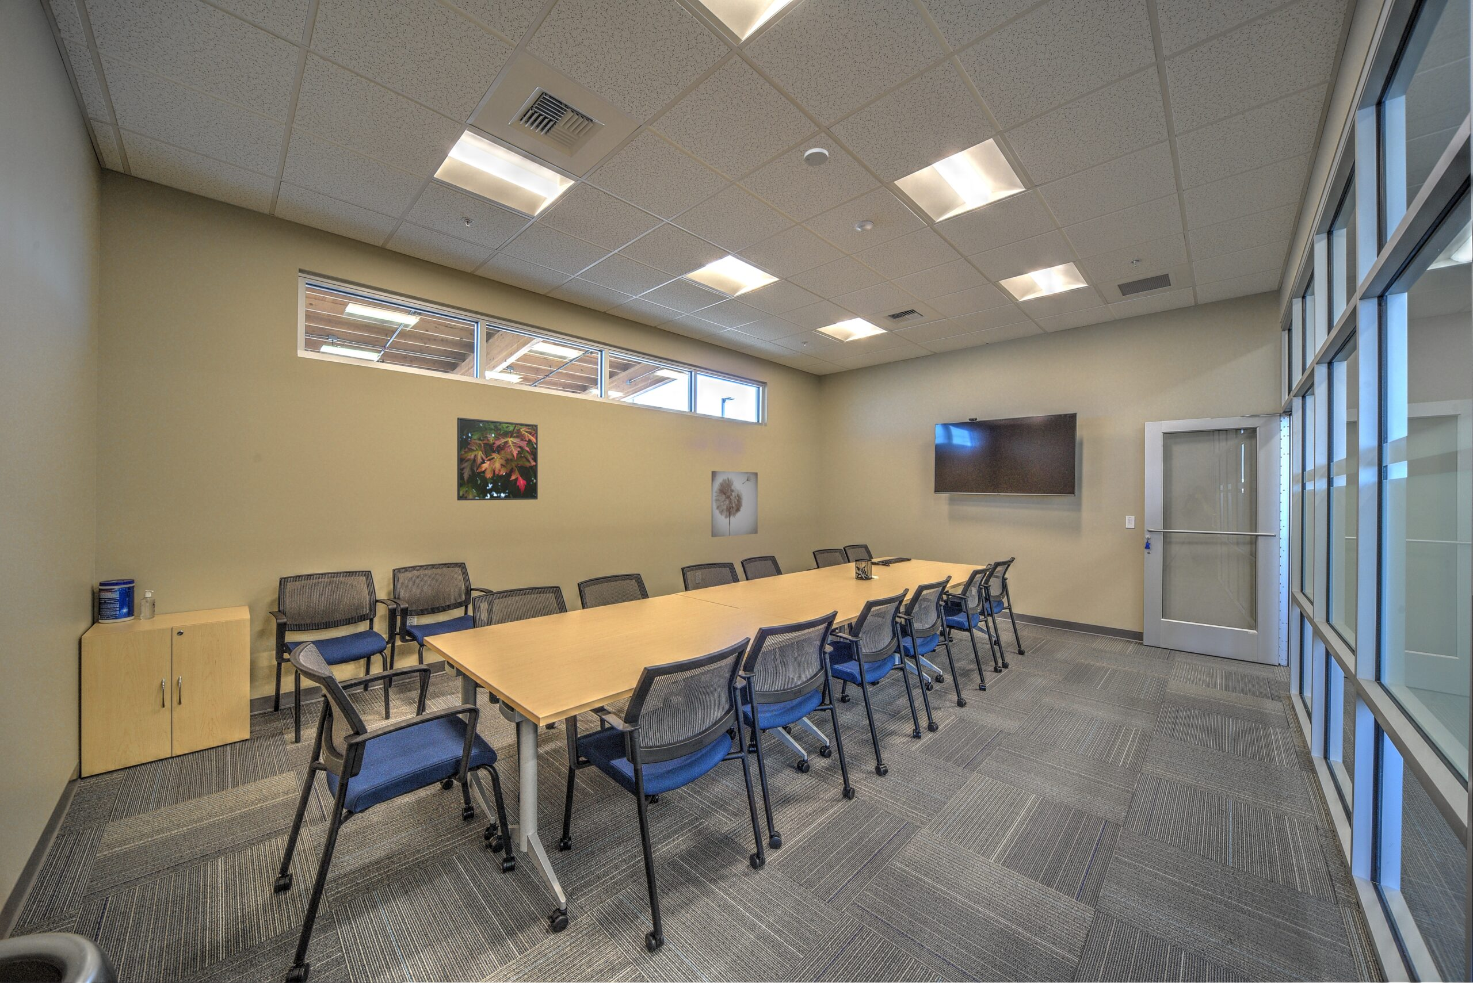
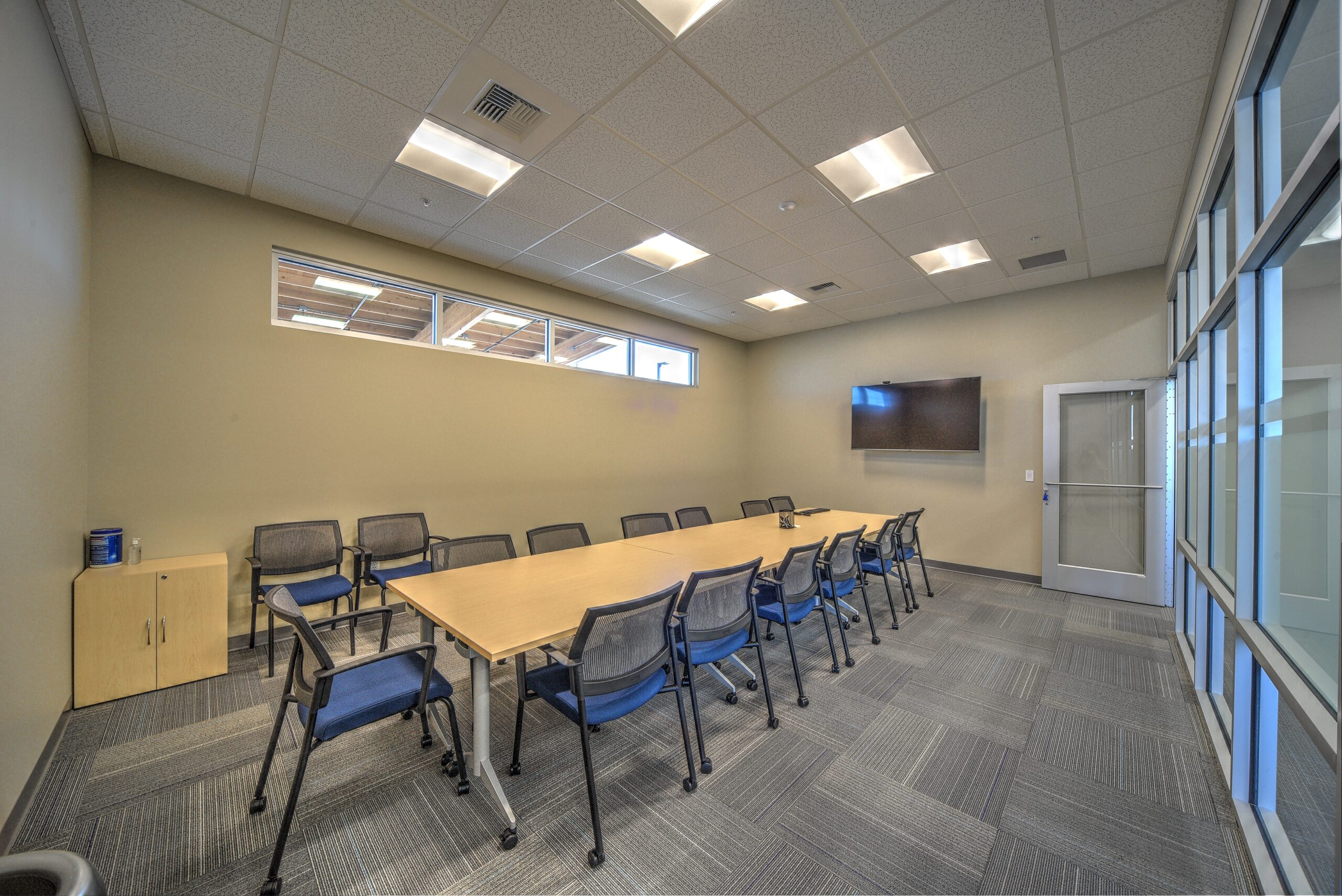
- wall art [710,471,758,538]
- smoke detector [803,148,829,167]
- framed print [457,417,539,501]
